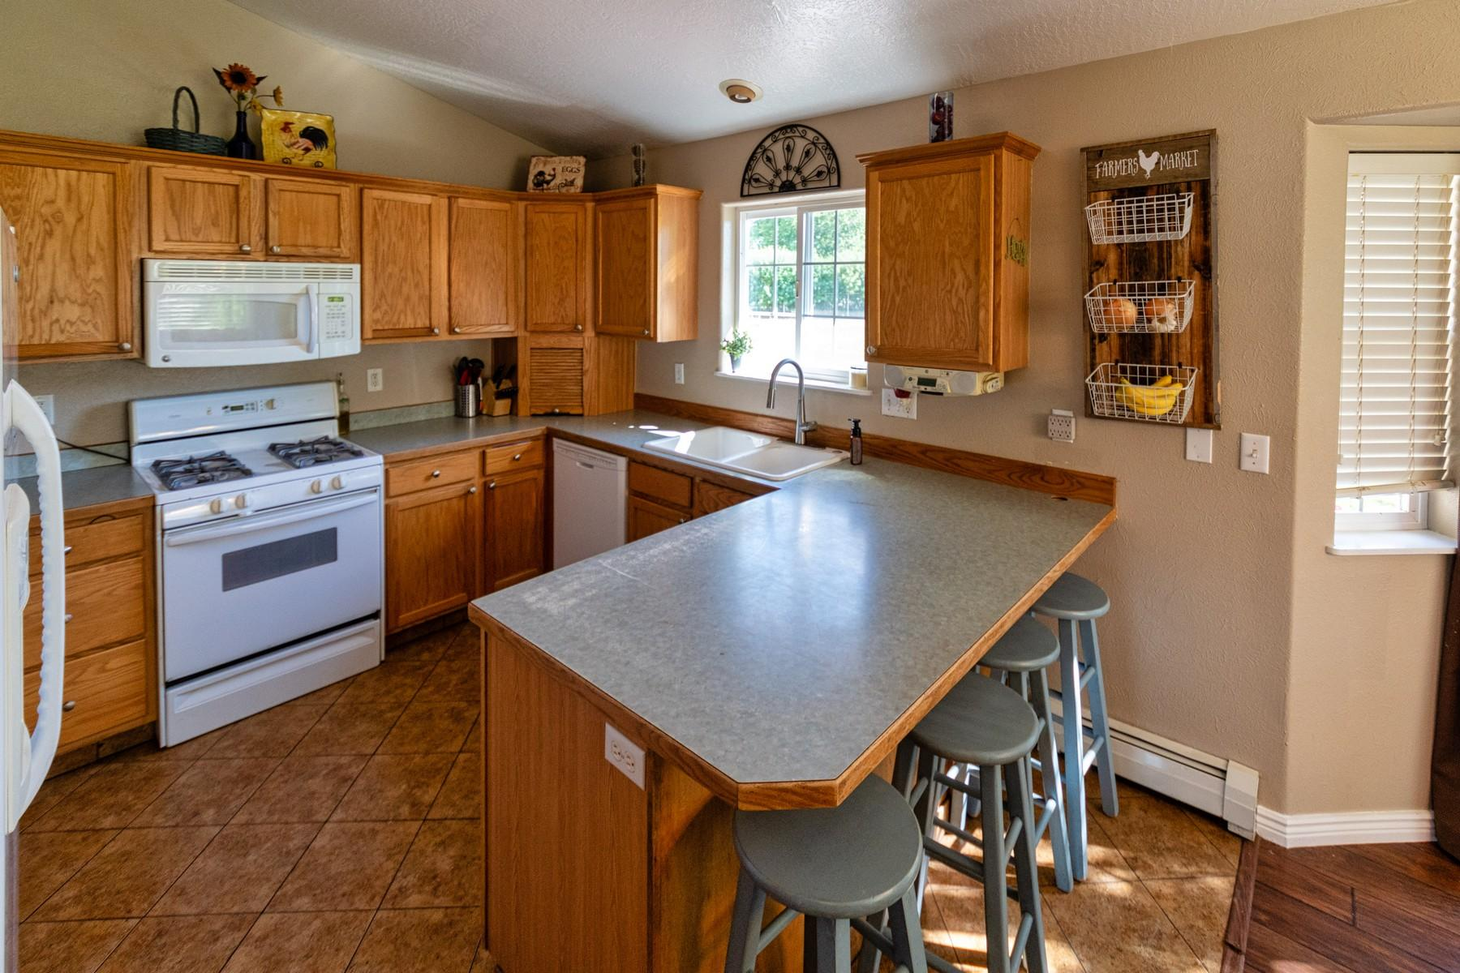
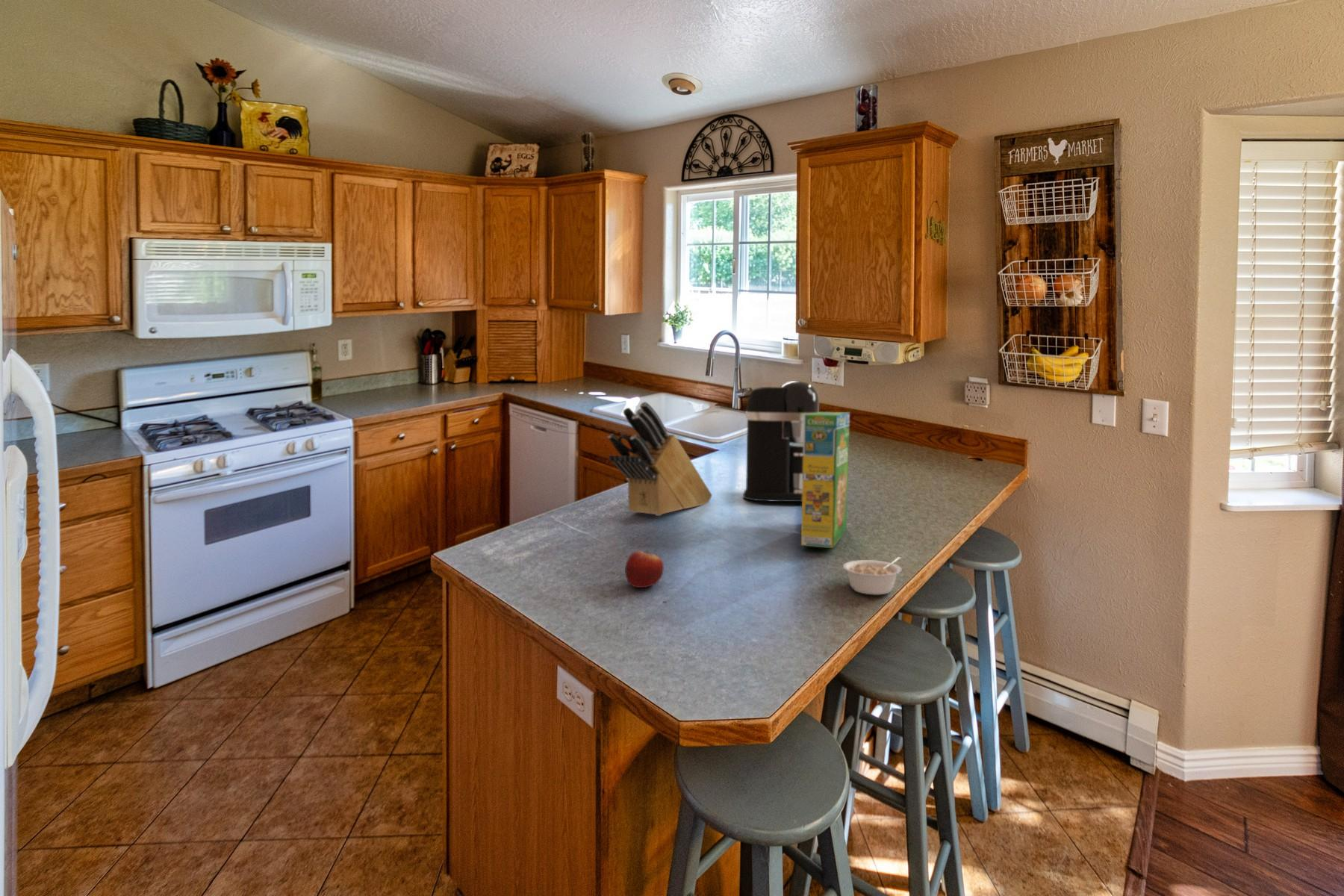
+ legume [842,556,903,595]
+ coffee maker [742,380,820,503]
+ fruit [624,550,665,588]
+ cereal box [800,411,850,550]
+ knife block [607,401,713,517]
